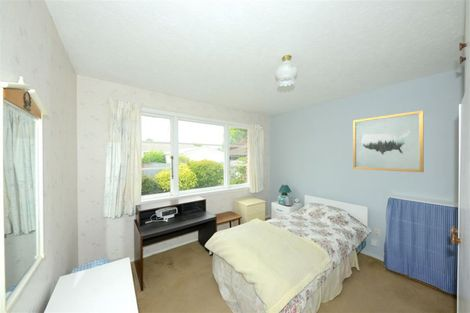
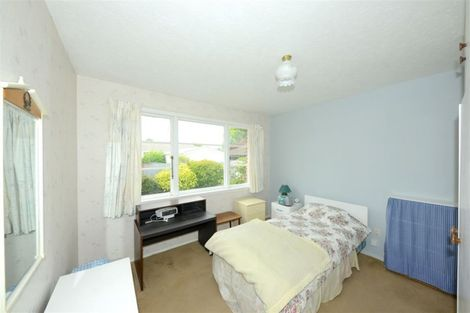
- wall art [352,109,425,173]
